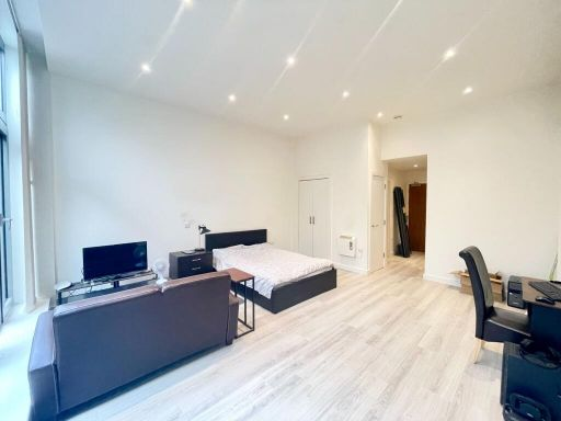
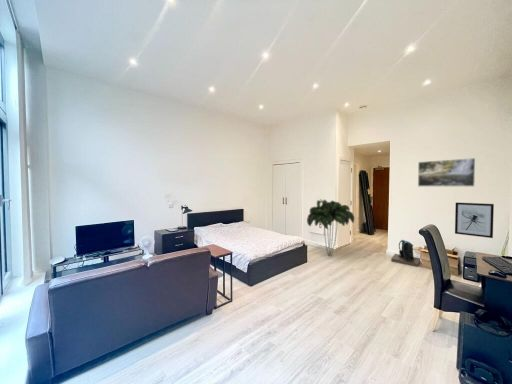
+ backpack [390,239,421,268]
+ indoor plant [306,199,355,257]
+ wall art [454,202,495,239]
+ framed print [417,157,476,187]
